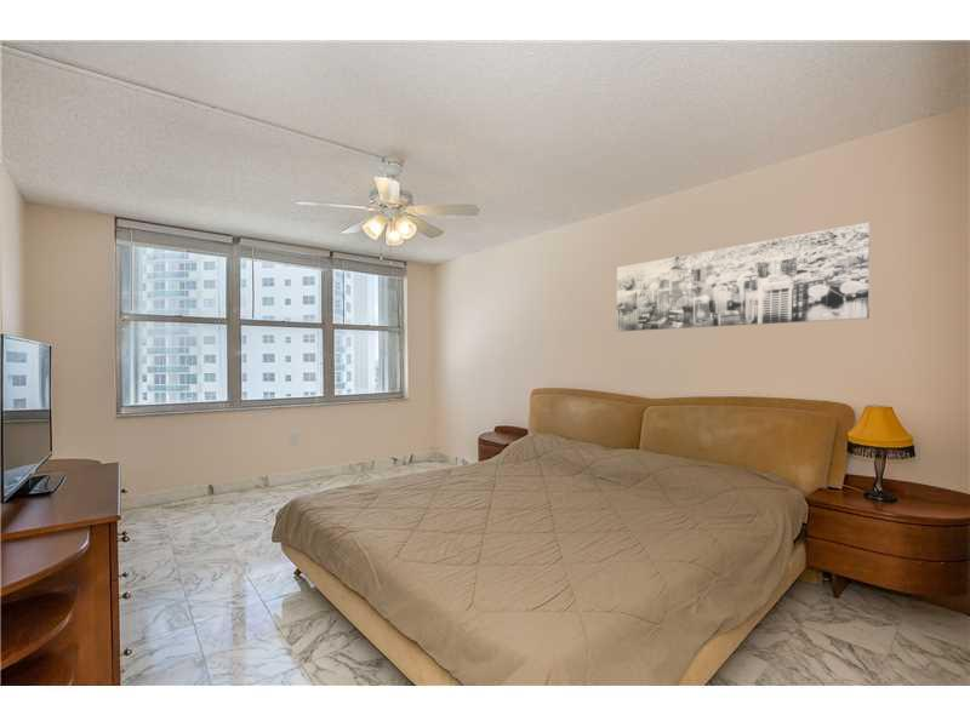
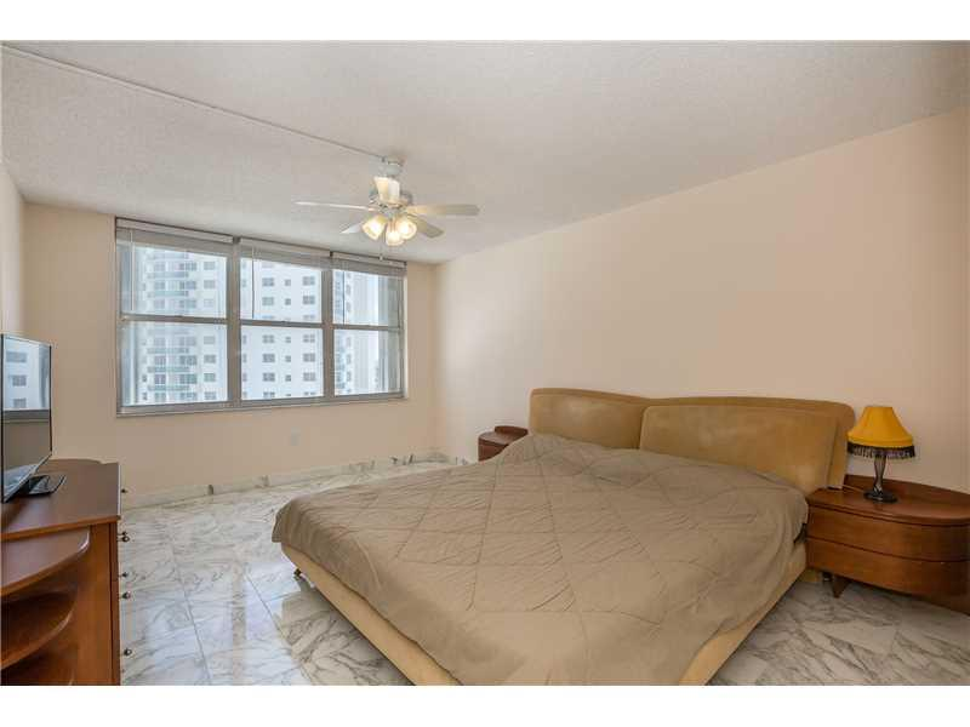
- wall art [616,222,872,333]
